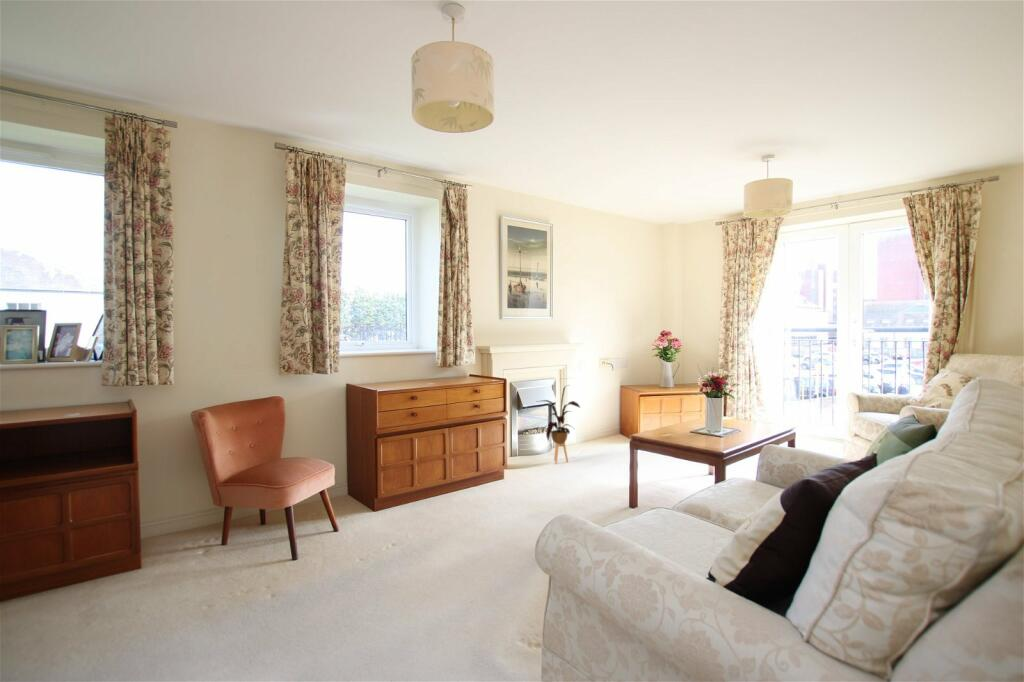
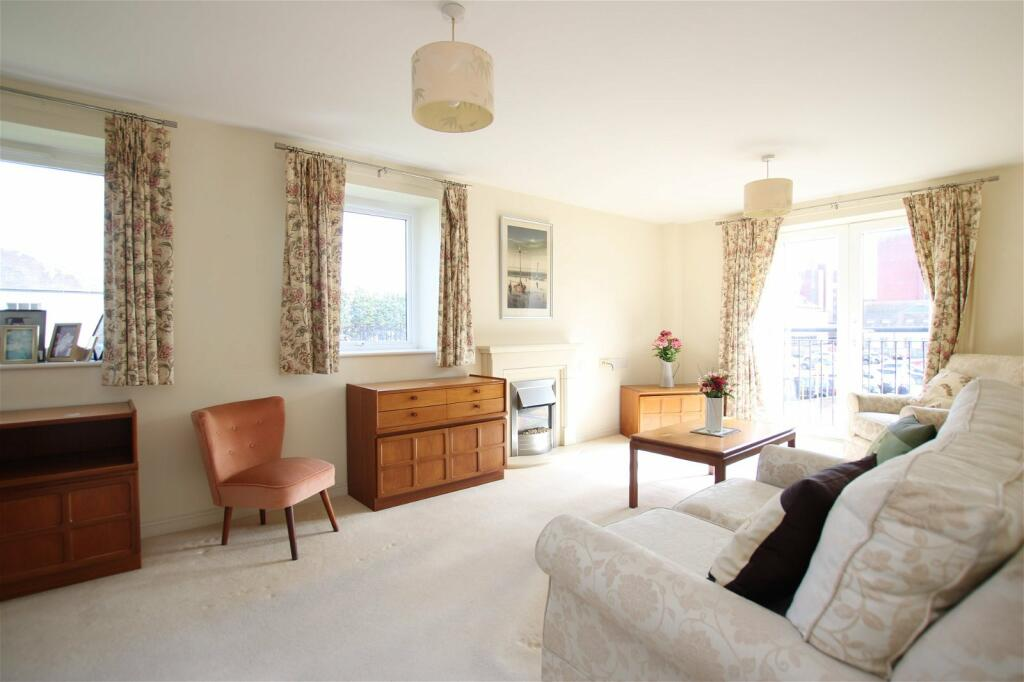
- house plant [535,384,581,465]
